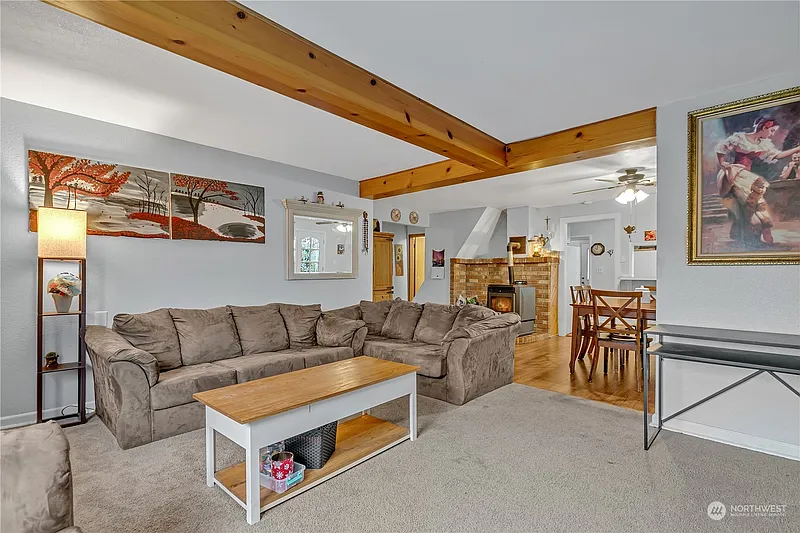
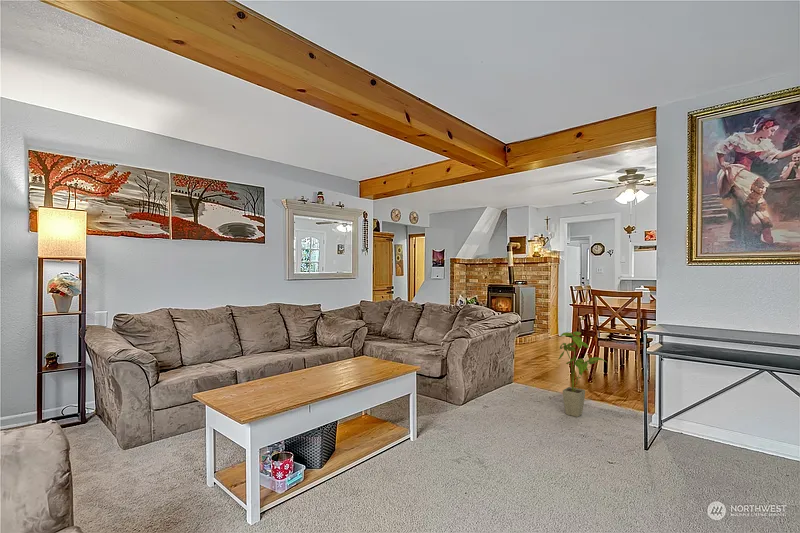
+ house plant [557,331,608,418]
